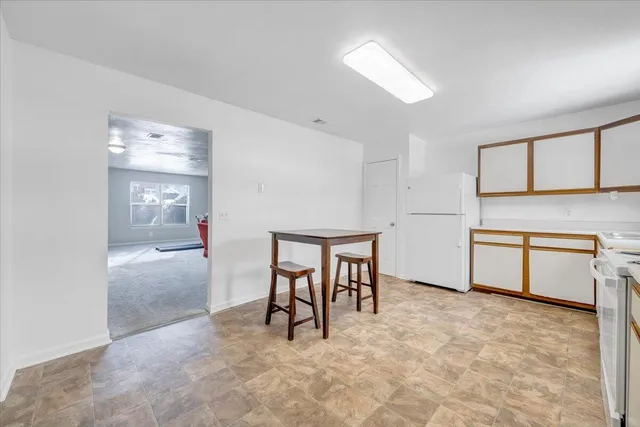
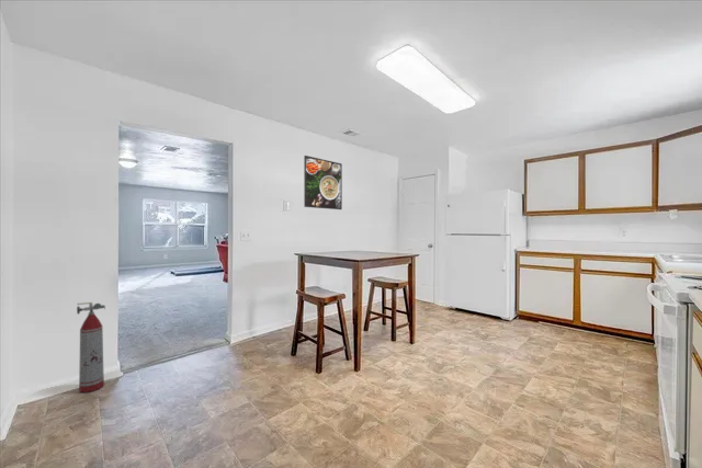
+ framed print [303,155,343,210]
+ fire extinguisher [76,301,106,393]
